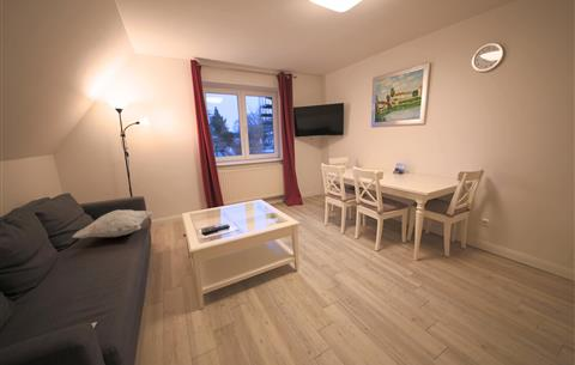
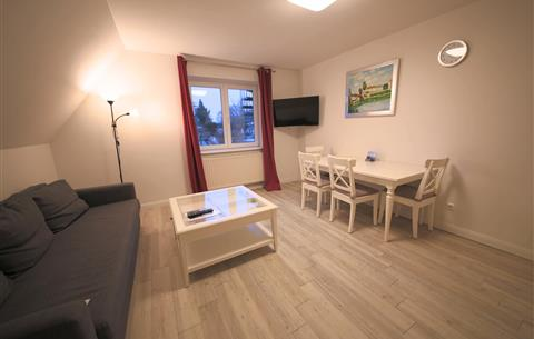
- decorative pillow [72,209,156,239]
